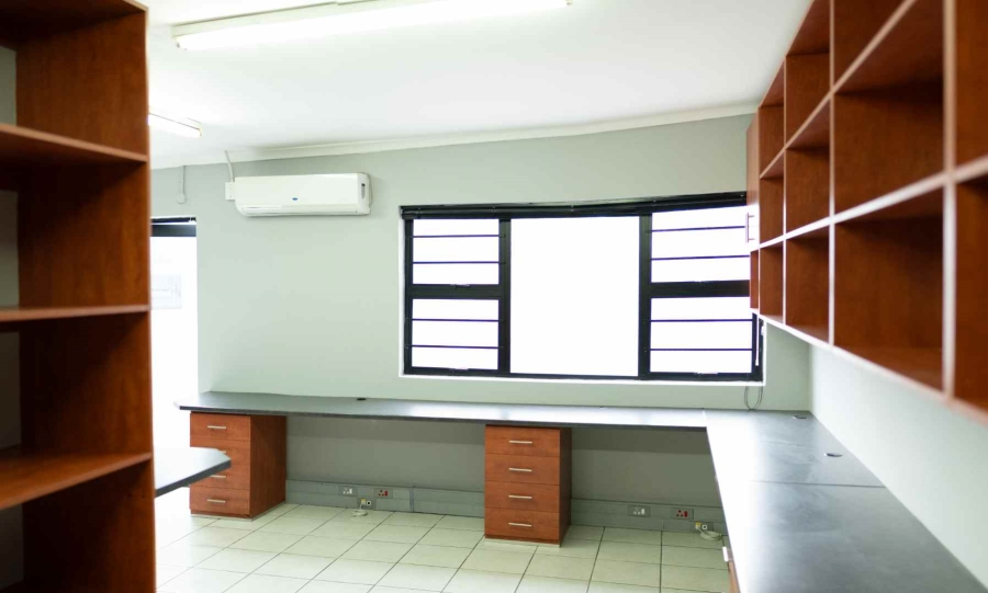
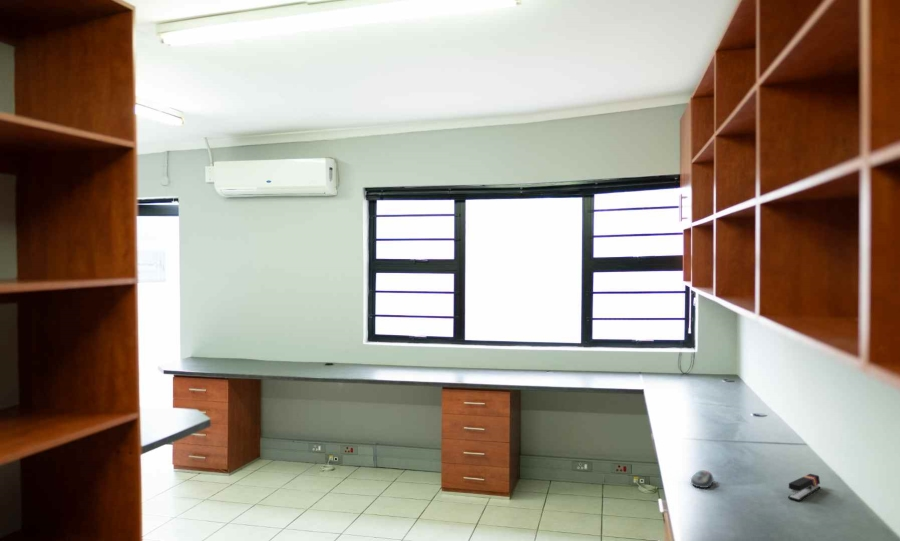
+ computer mouse [690,469,715,489]
+ stapler [787,473,821,502]
